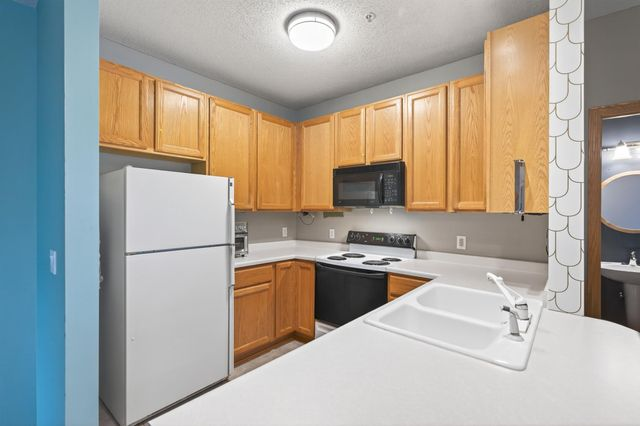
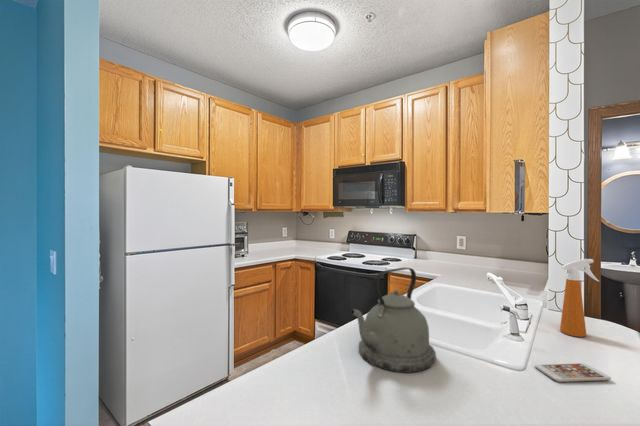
+ smartphone [534,362,612,383]
+ kettle [350,267,437,374]
+ spray bottle [559,258,600,338]
